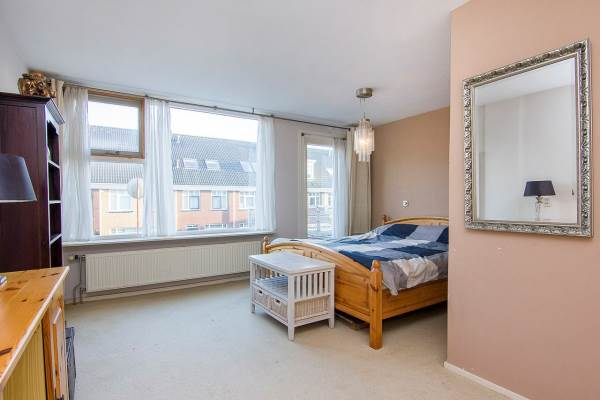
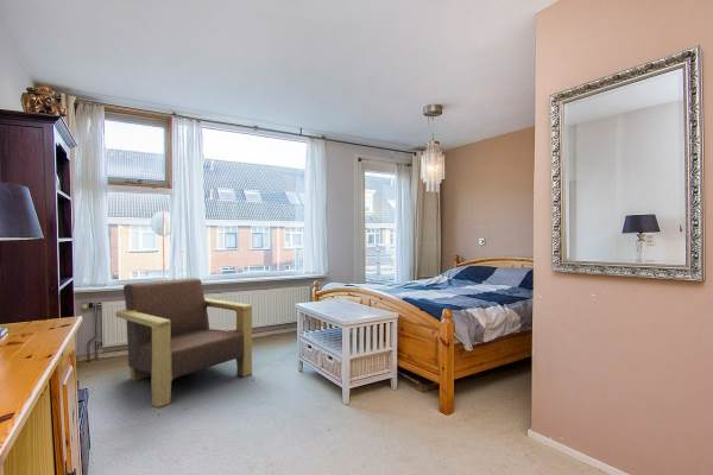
+ armchair [114,277,253,408]
